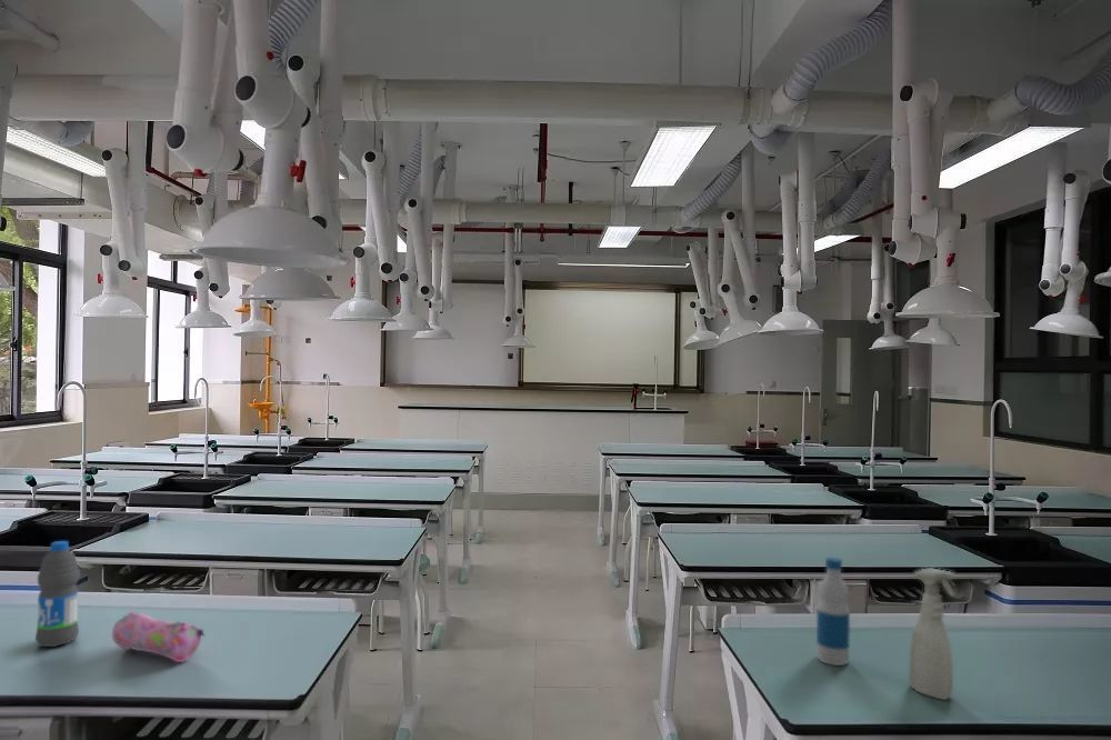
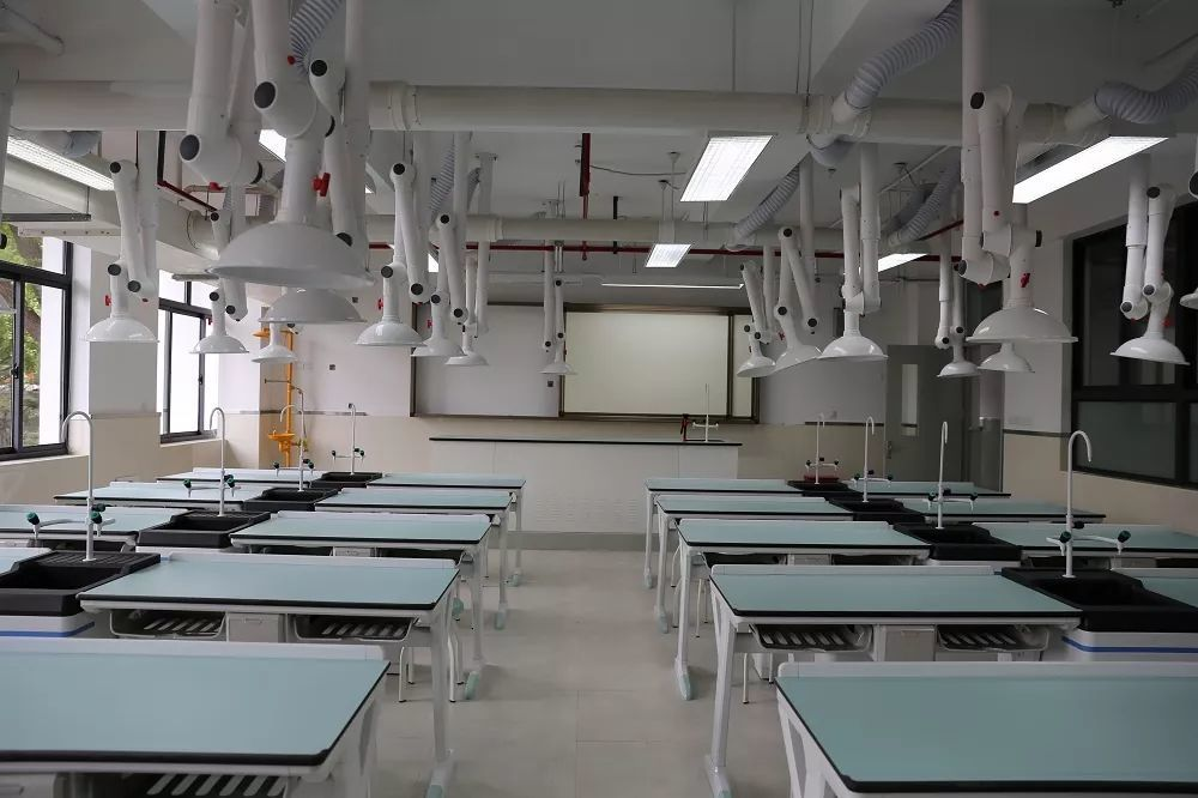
- spray bottle [908,568,955,701]
- pencil case [111,611,206,663]
- bottle [815,557,851,667]
- water bottle [34,540,81,648]
